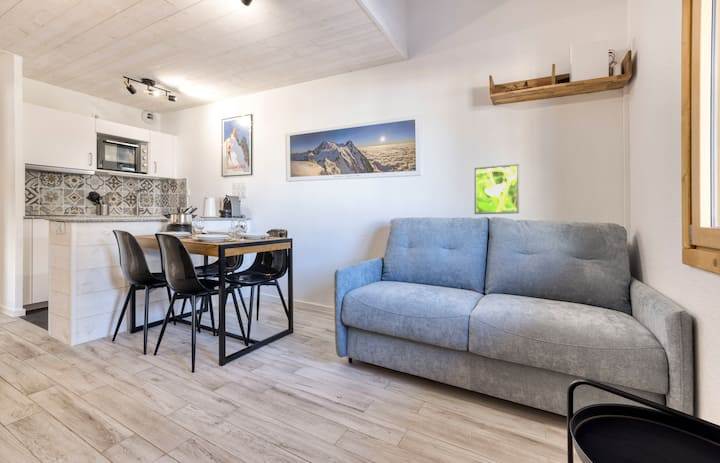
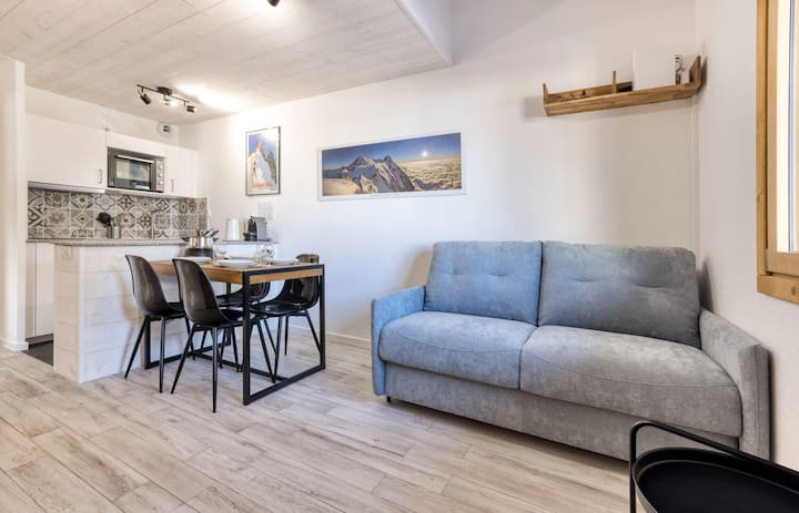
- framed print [474,163,520,215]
